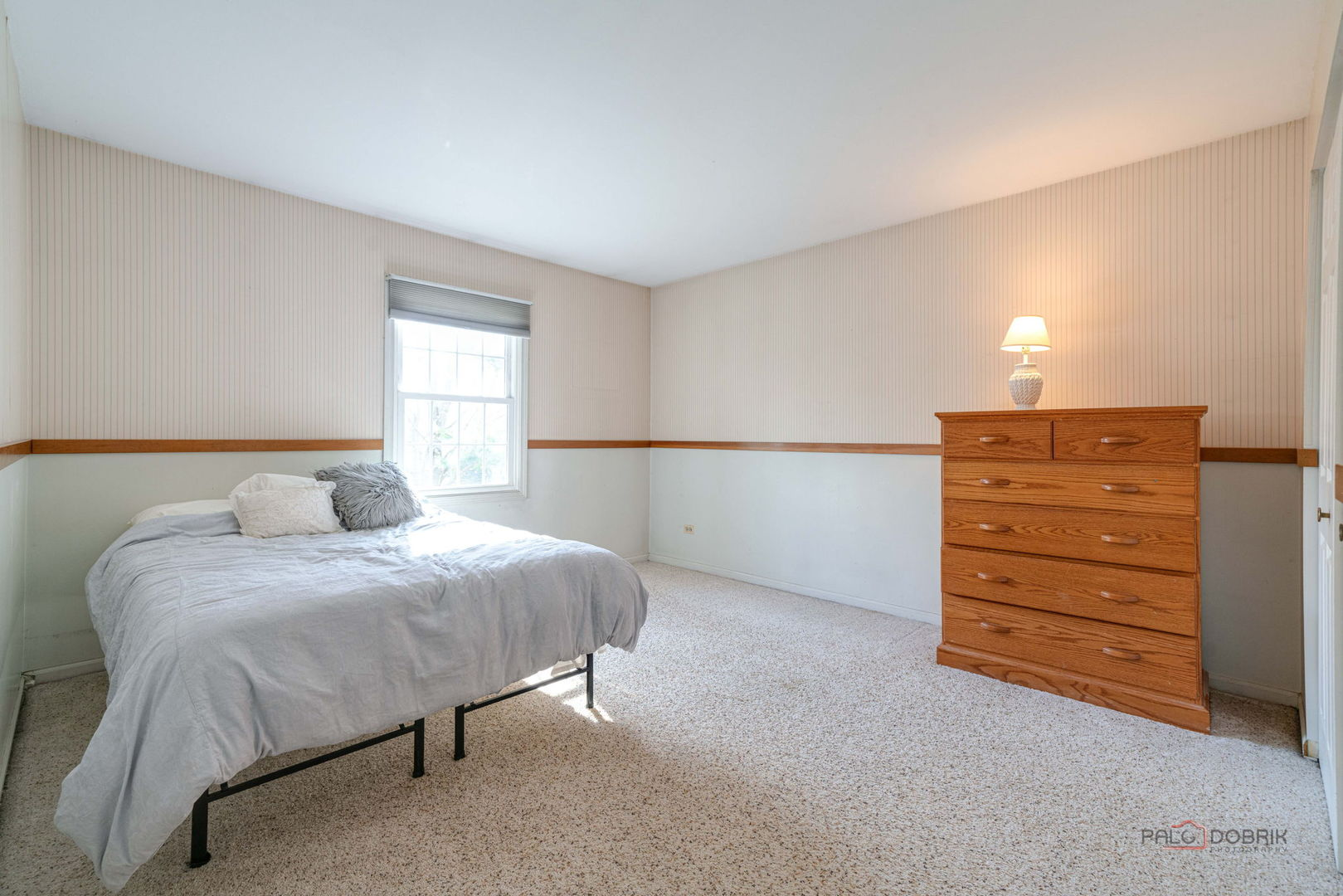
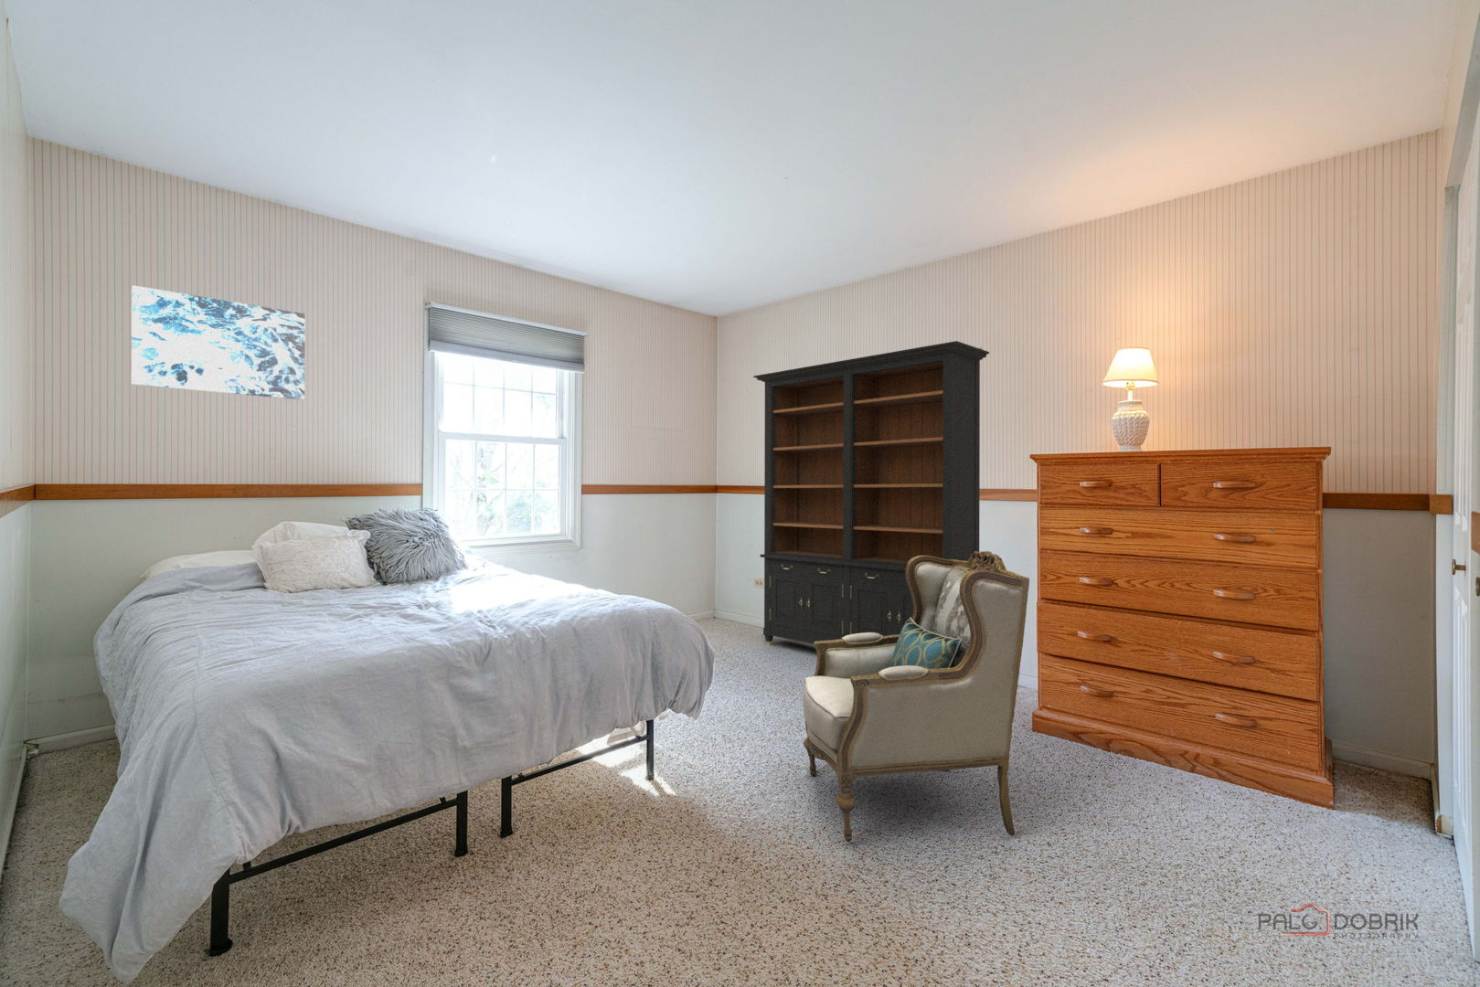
+ bookcase [753,340,990,647]
+ wall art [131,284,305,400]
+ armchair [802,550,1030,844]
